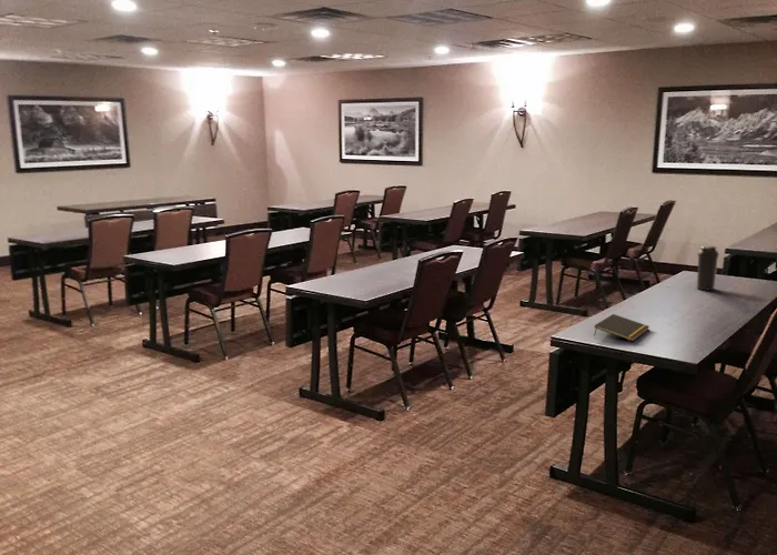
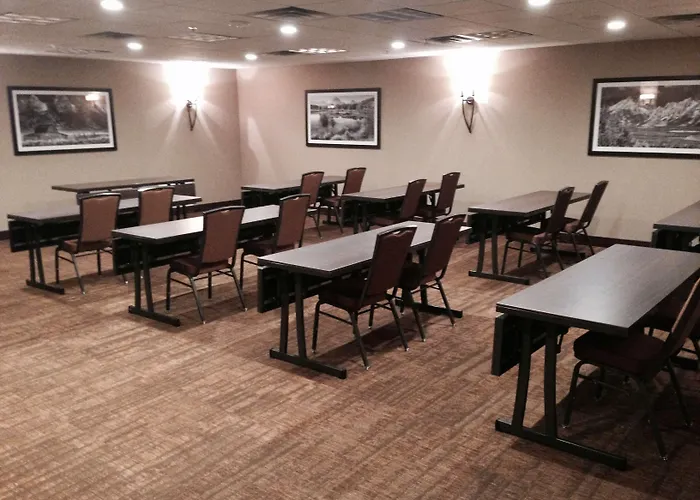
- water bottle [696,245,720,292]
- notepad [593,313,650,342]
